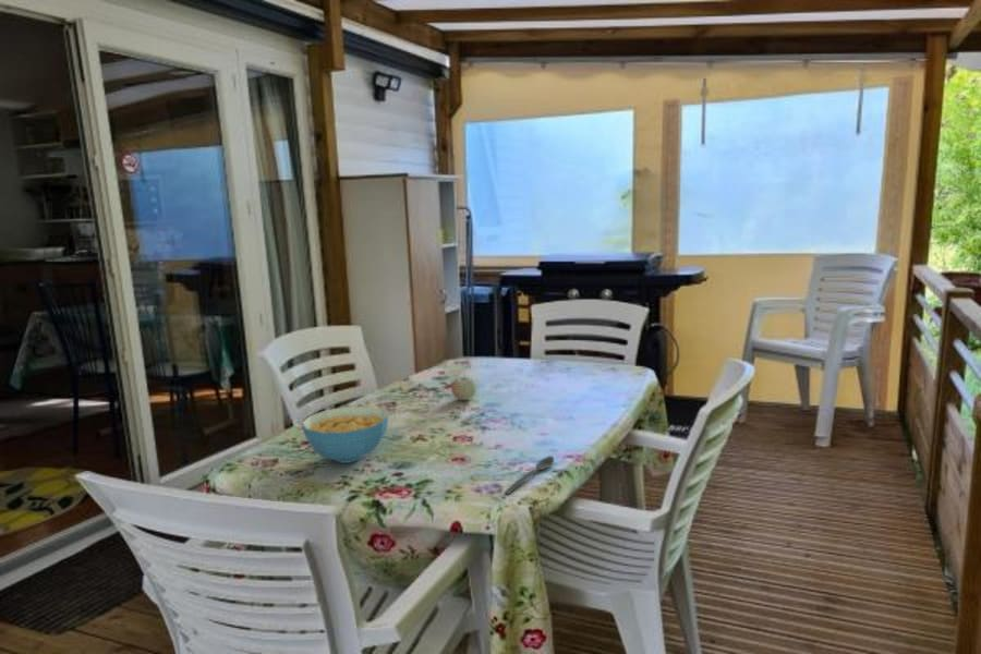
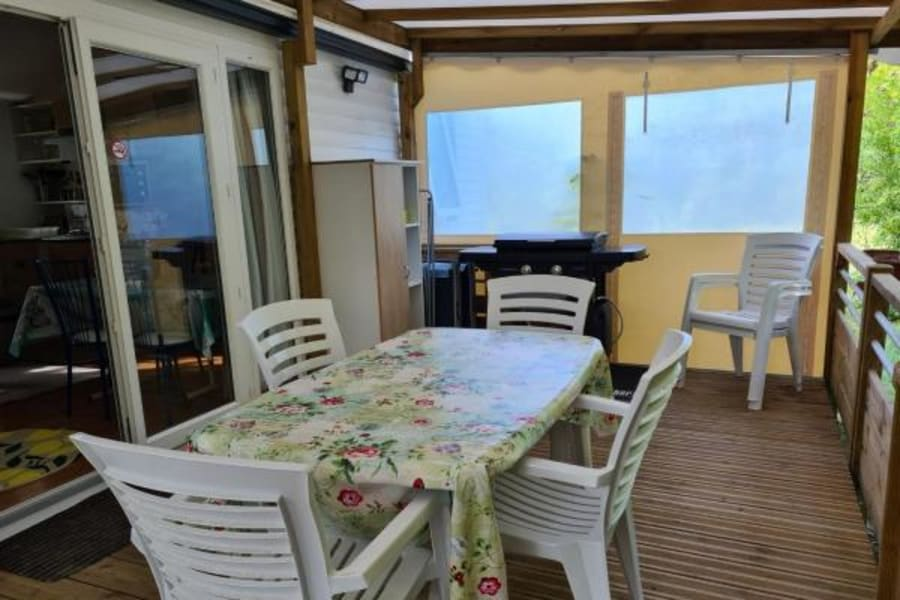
- spoon [502,455,555,495]
- cereal bowl [301,405,389,464]
- fruit [450,373,477,401]
